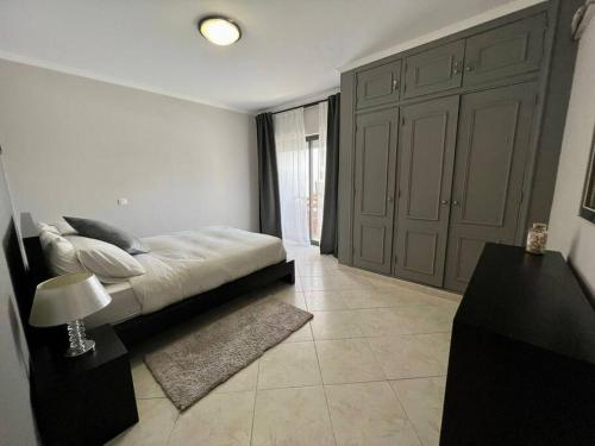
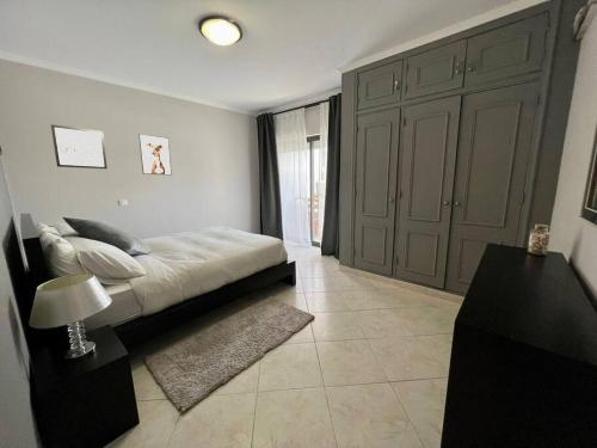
+ wall art [50,123,109,170]
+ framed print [137,133,172,176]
